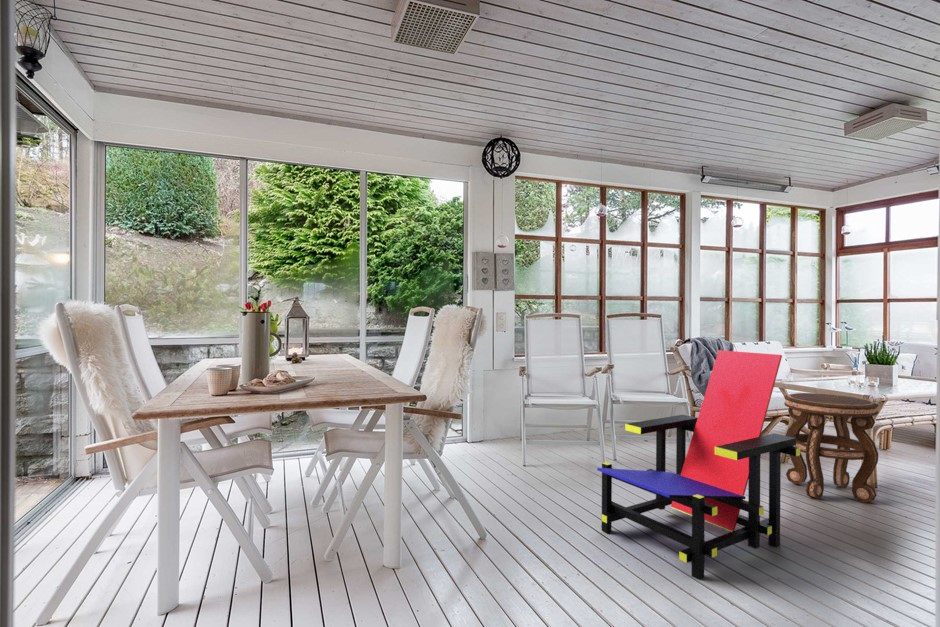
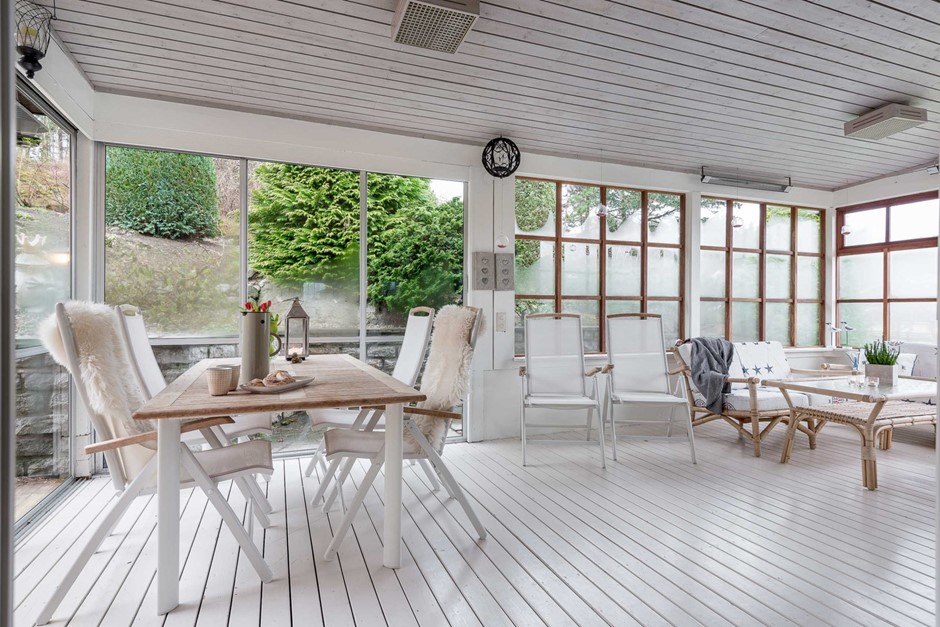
- side table [783,392,880,504]
- lounge chair [596,349,800,581]
